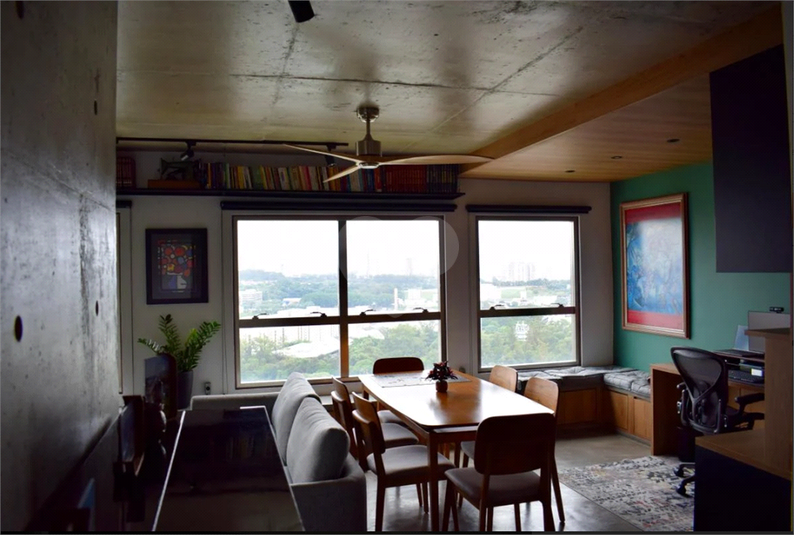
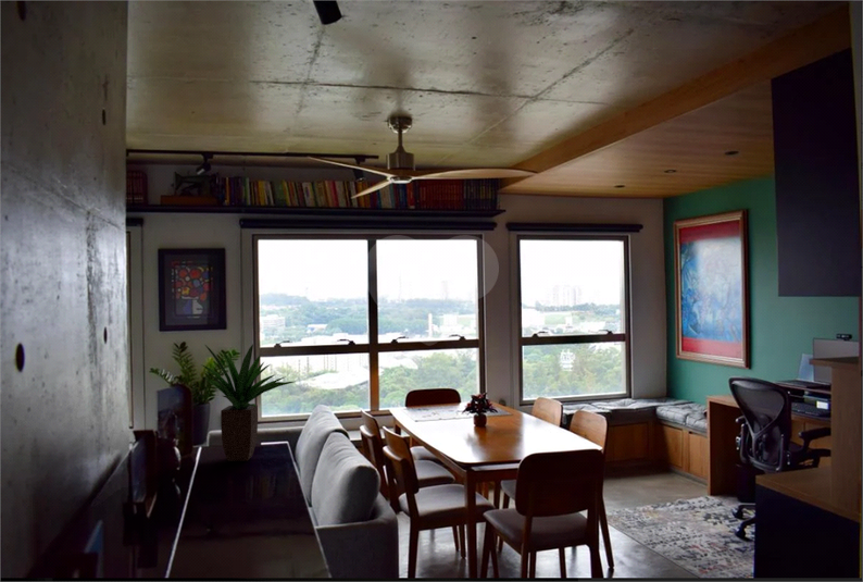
+ potted plant [200,343,295,462]
